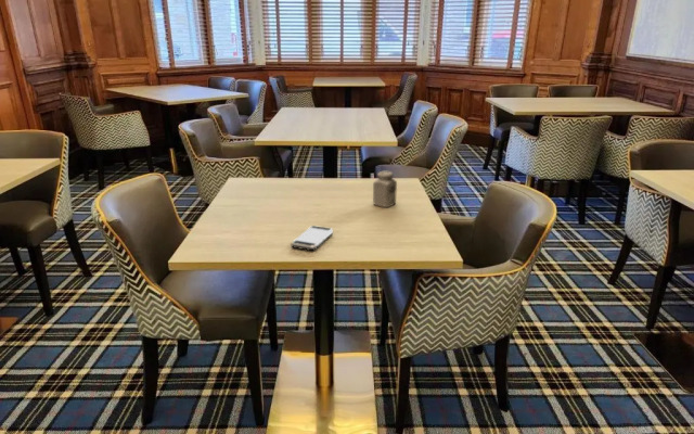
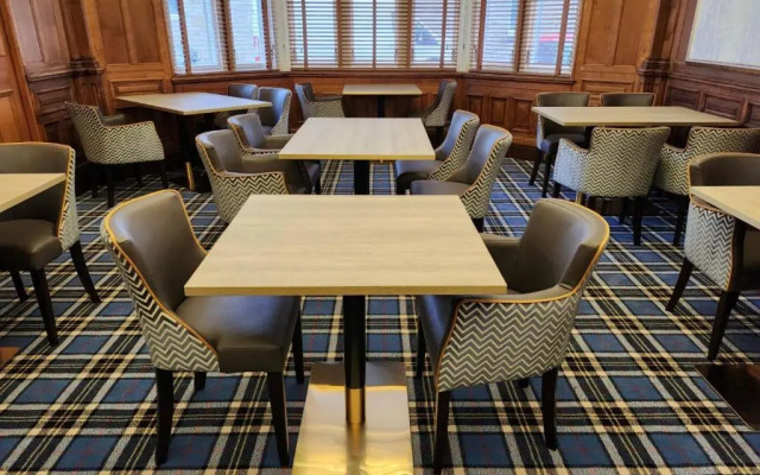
- salt shaker [372,170,398,208]
- smartphone [290,225,334,252]
